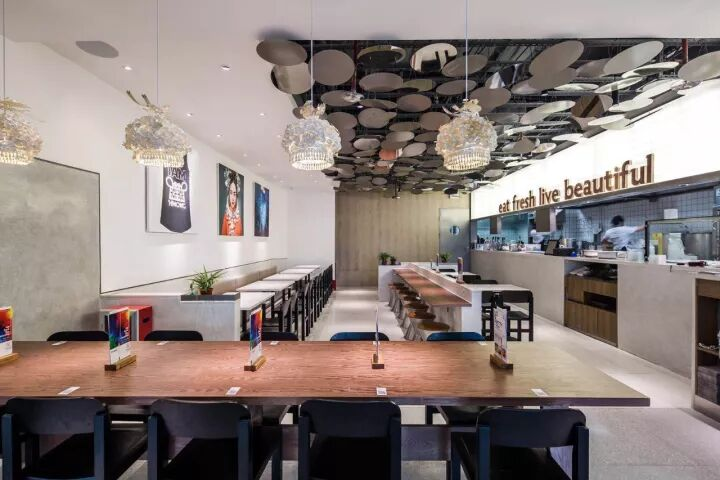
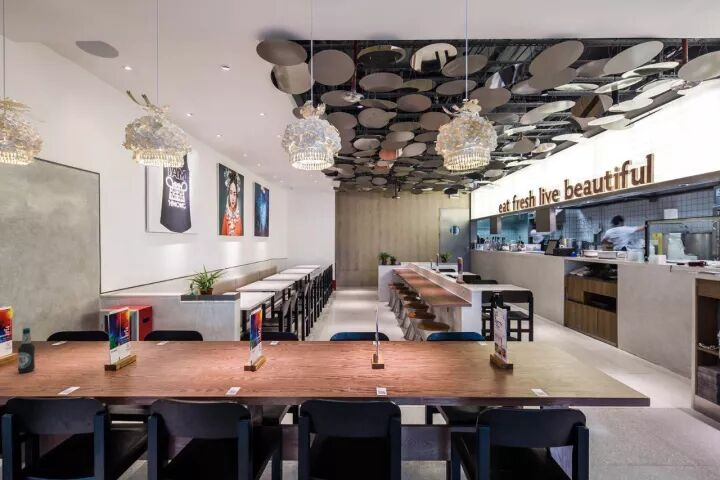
+ bottle [17,327,36,374]
